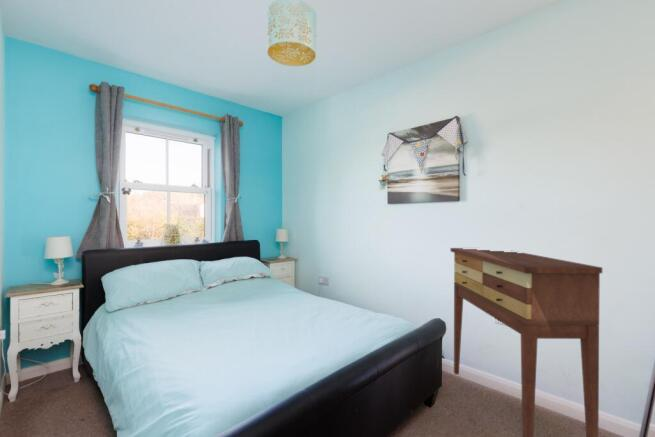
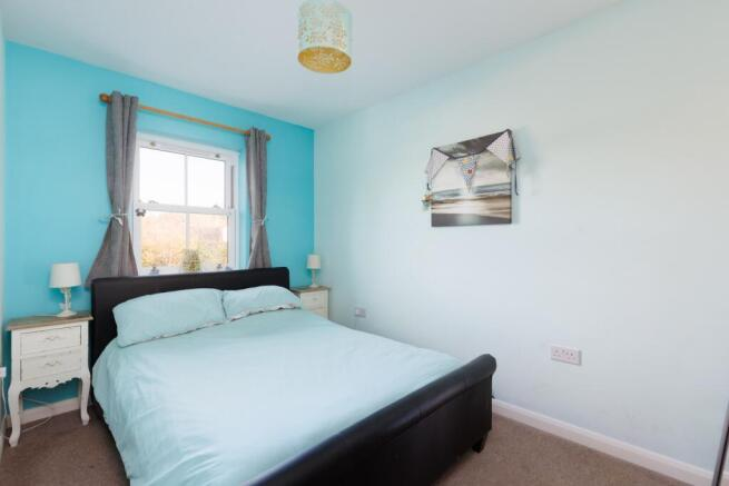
- console table [450,247,603,437]
